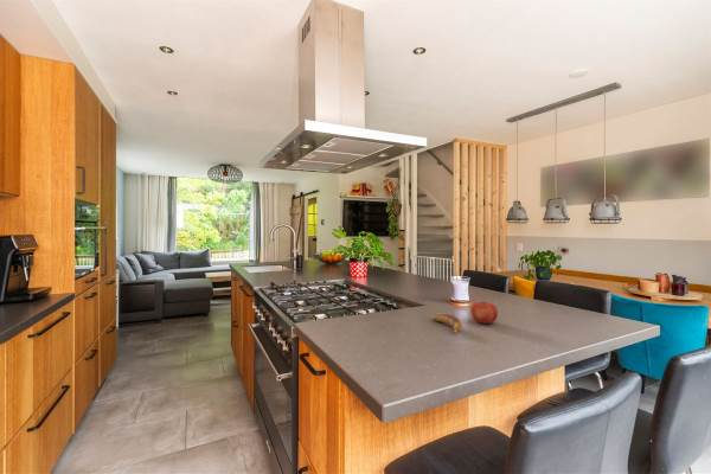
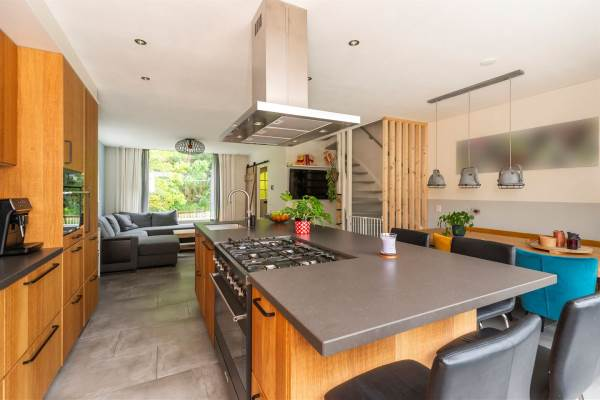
- fruit [469,300,499,325]
- banana [431,312,463,335]
